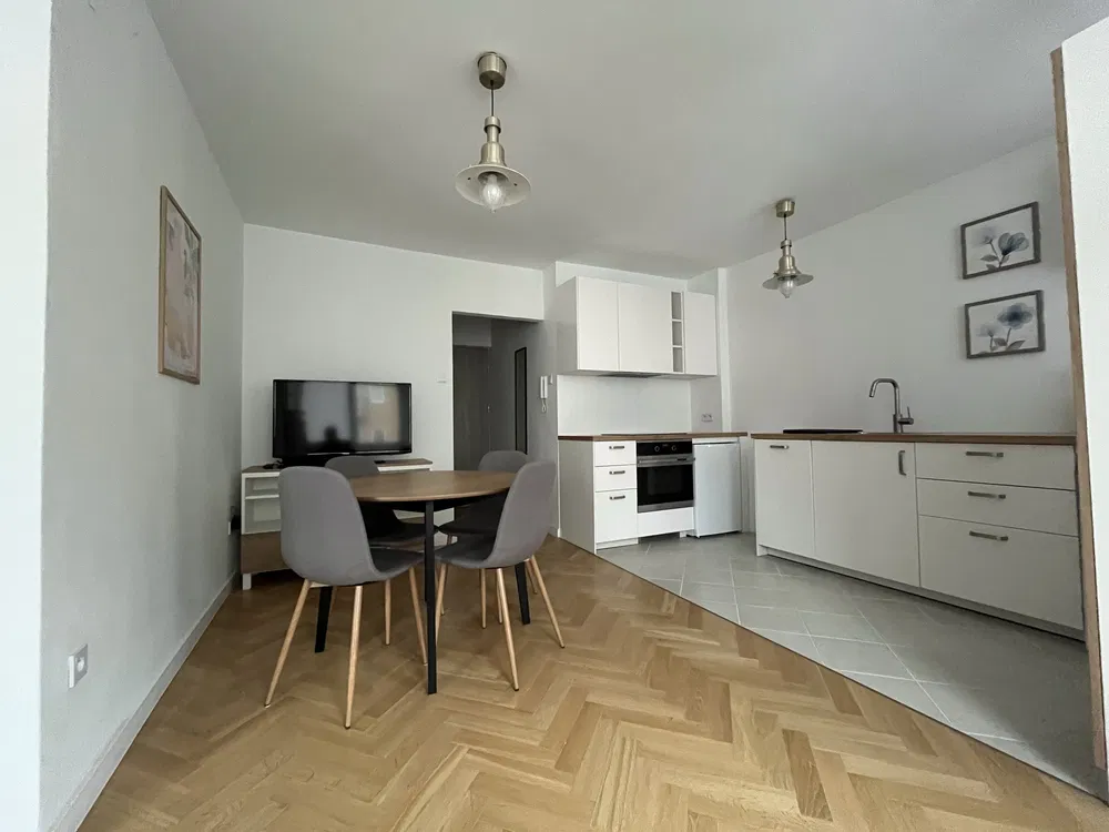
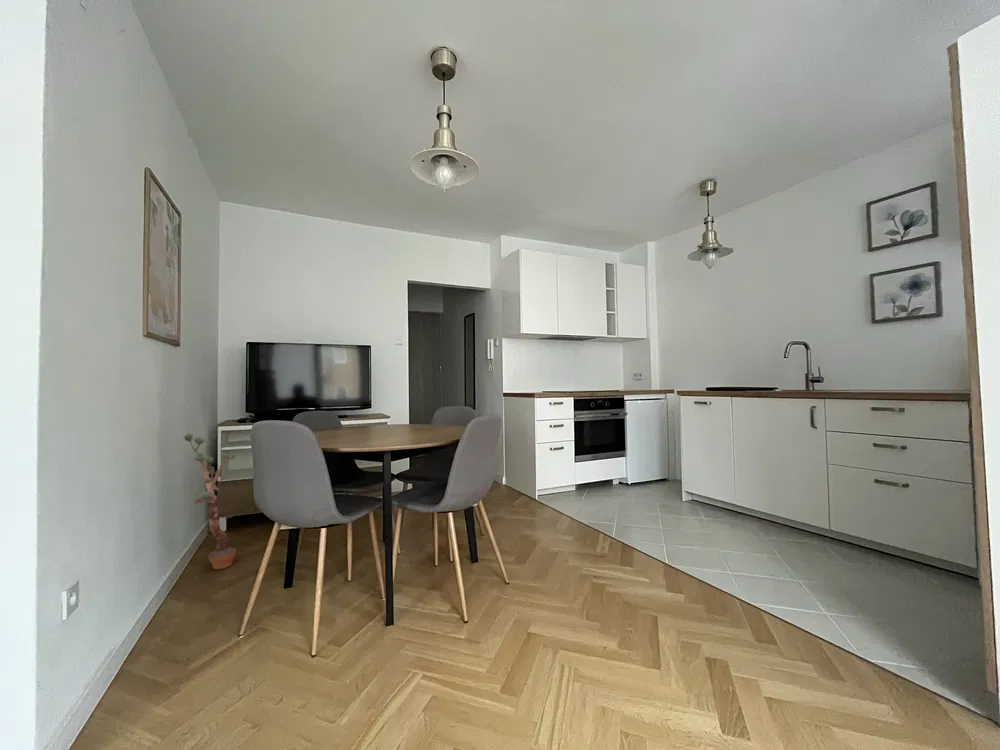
+ potted plant [182,432,238,570]
